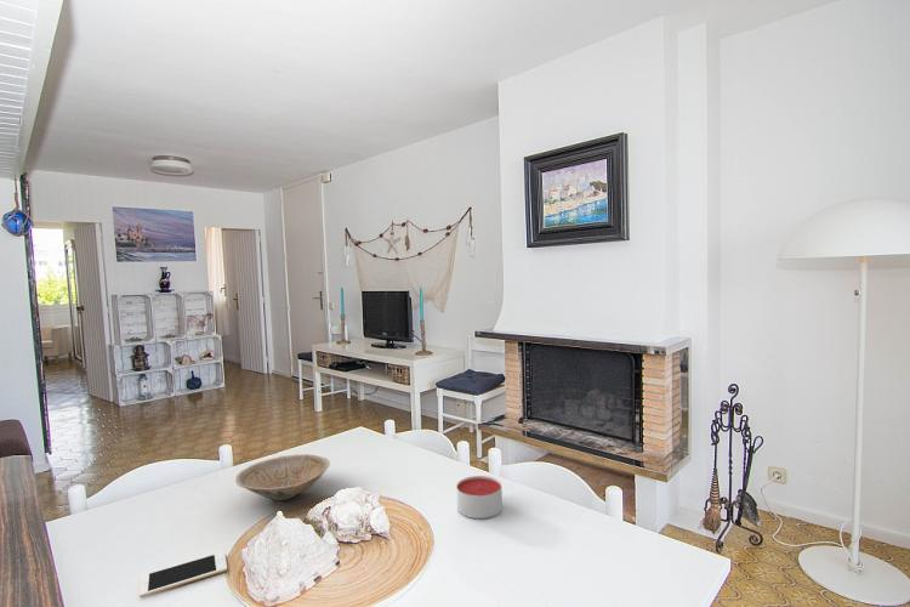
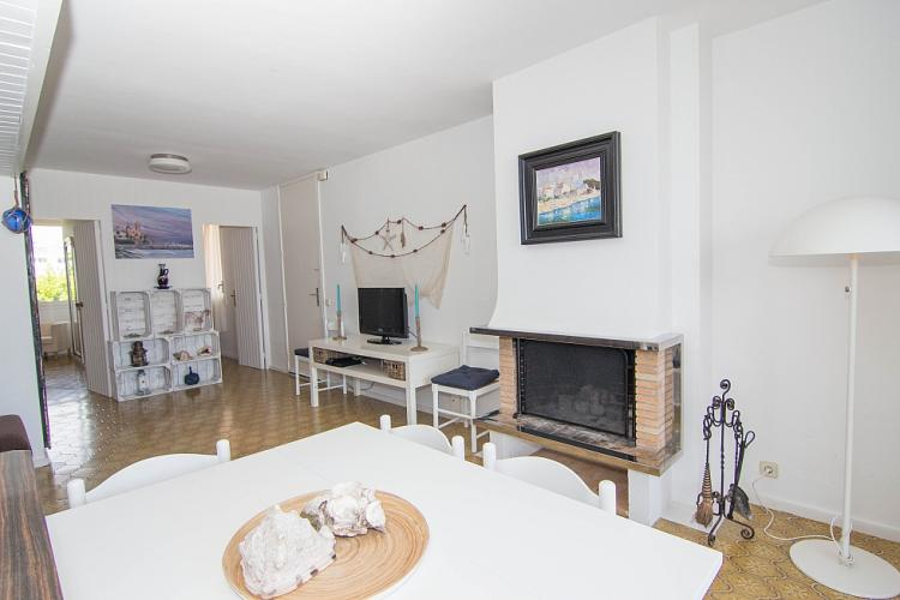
- bowl [234,453,331,501]
- cell phone [138,550,228,599]
- candle [455,475,504,520]
